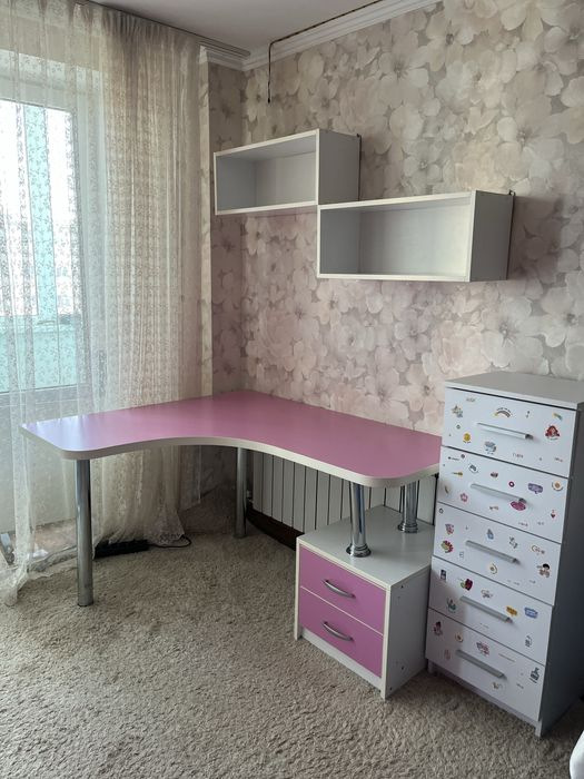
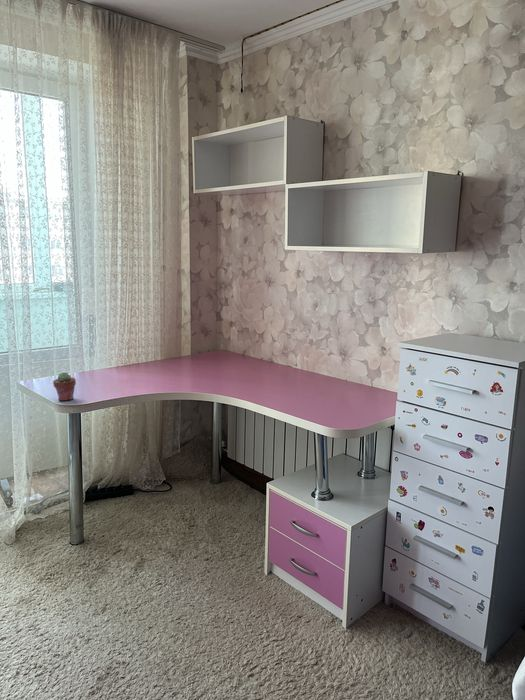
+ potted succulent [52,371,77,402]
